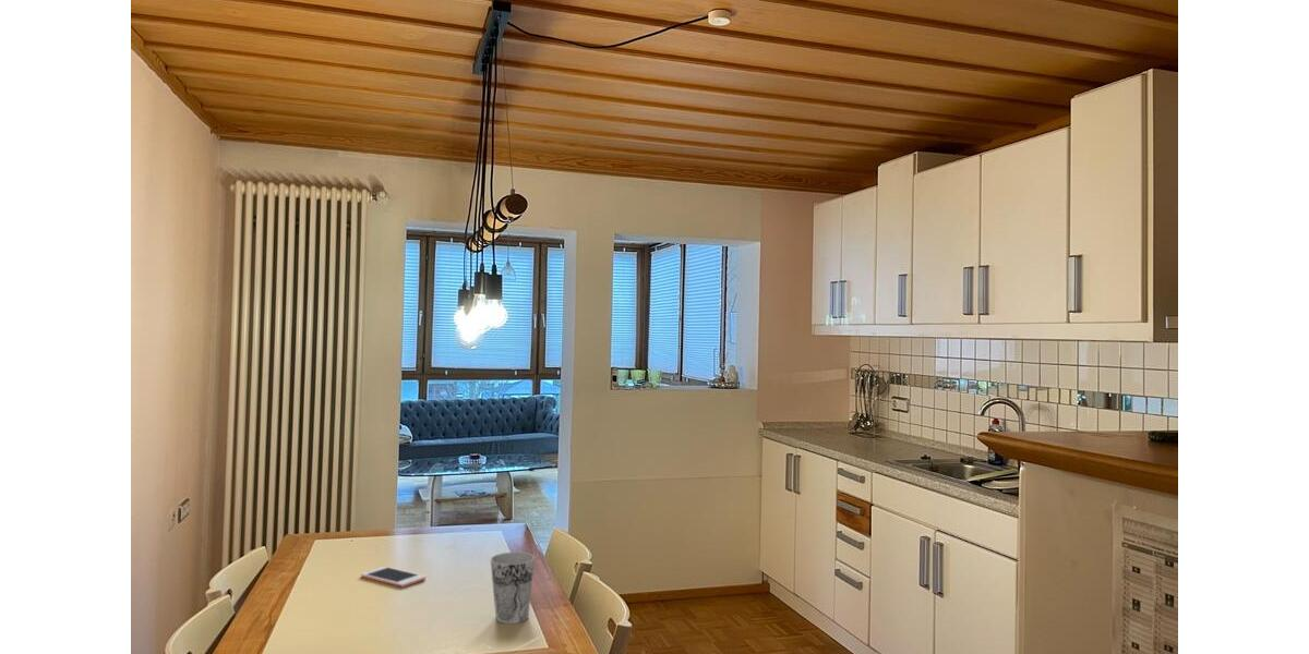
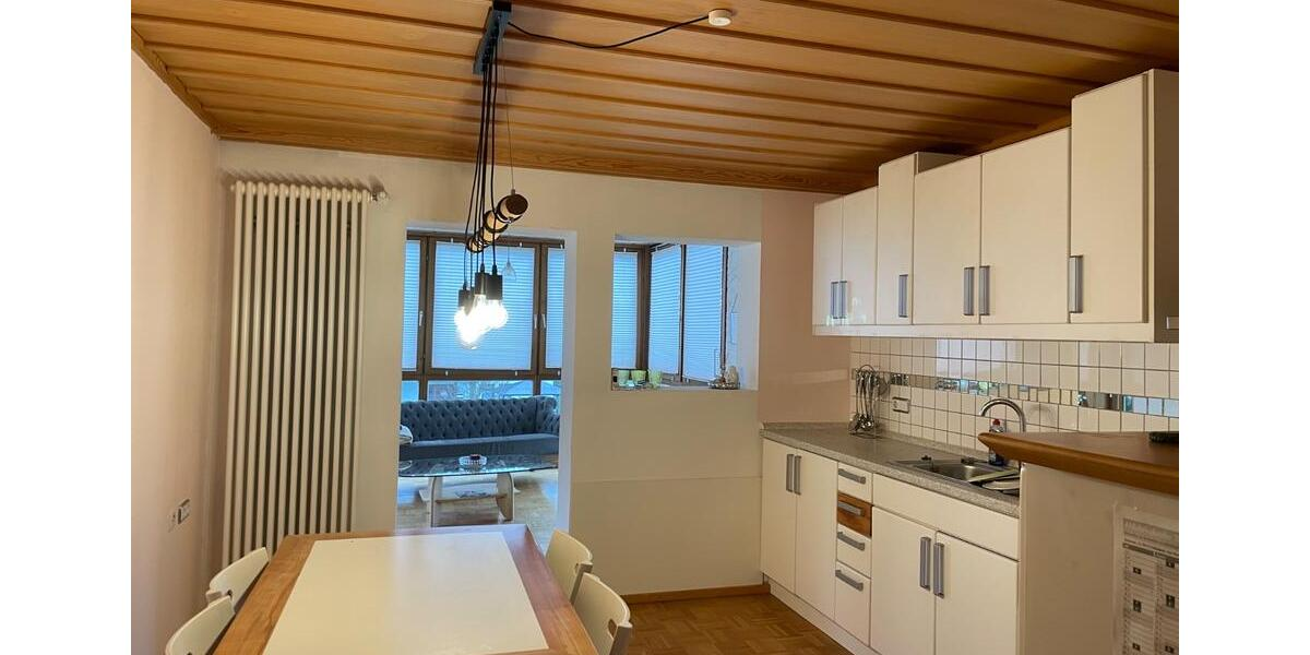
- cup [490,552,536,625]
- cell phone [360,566,427,589]
